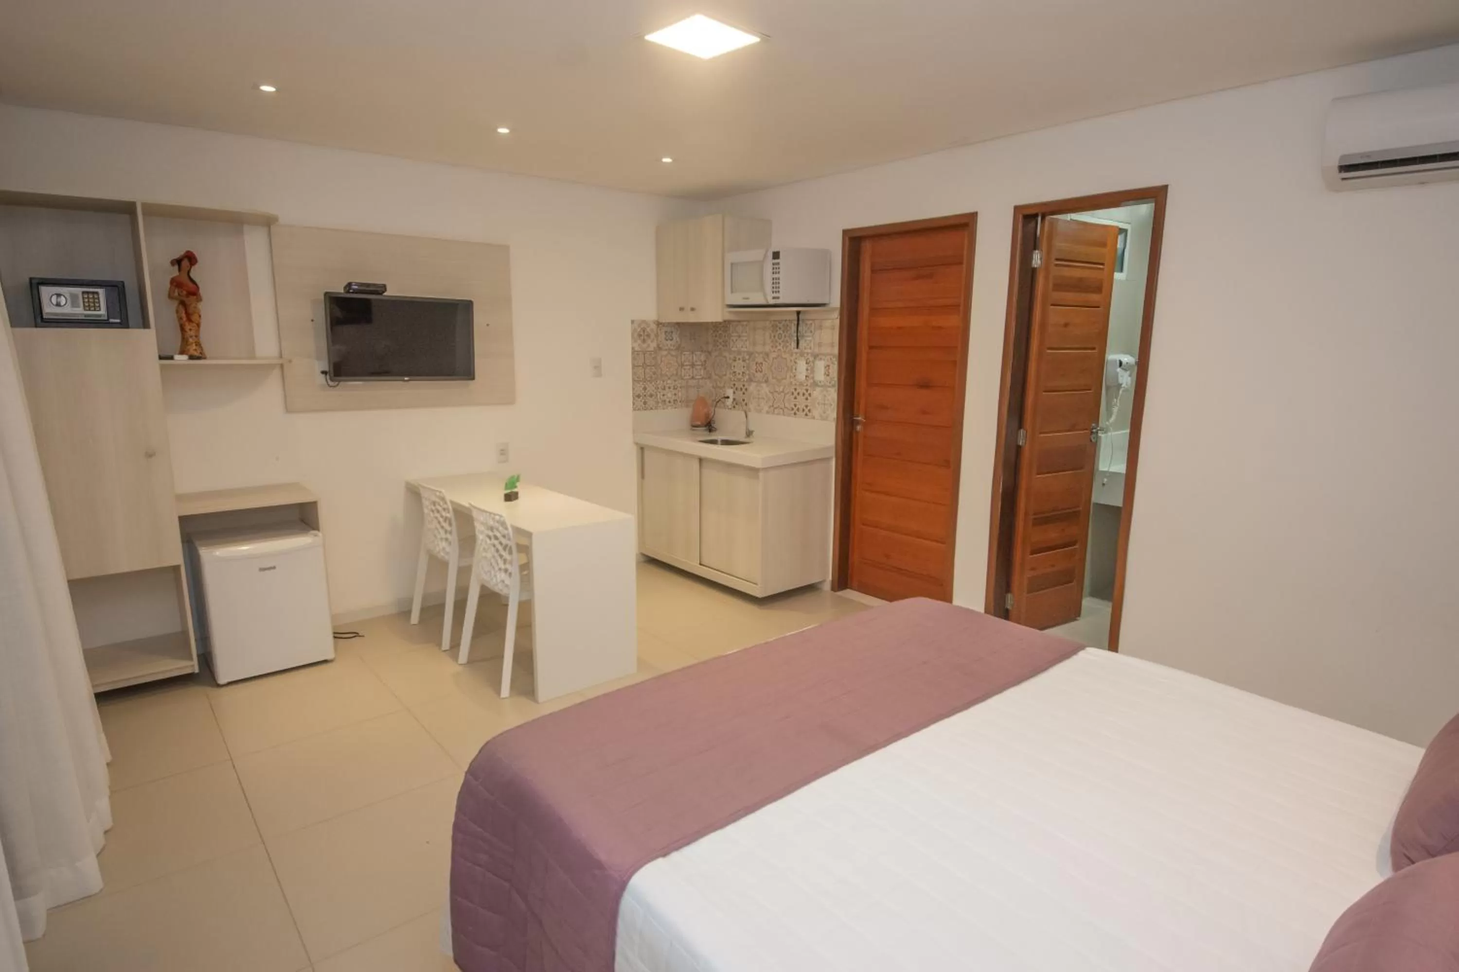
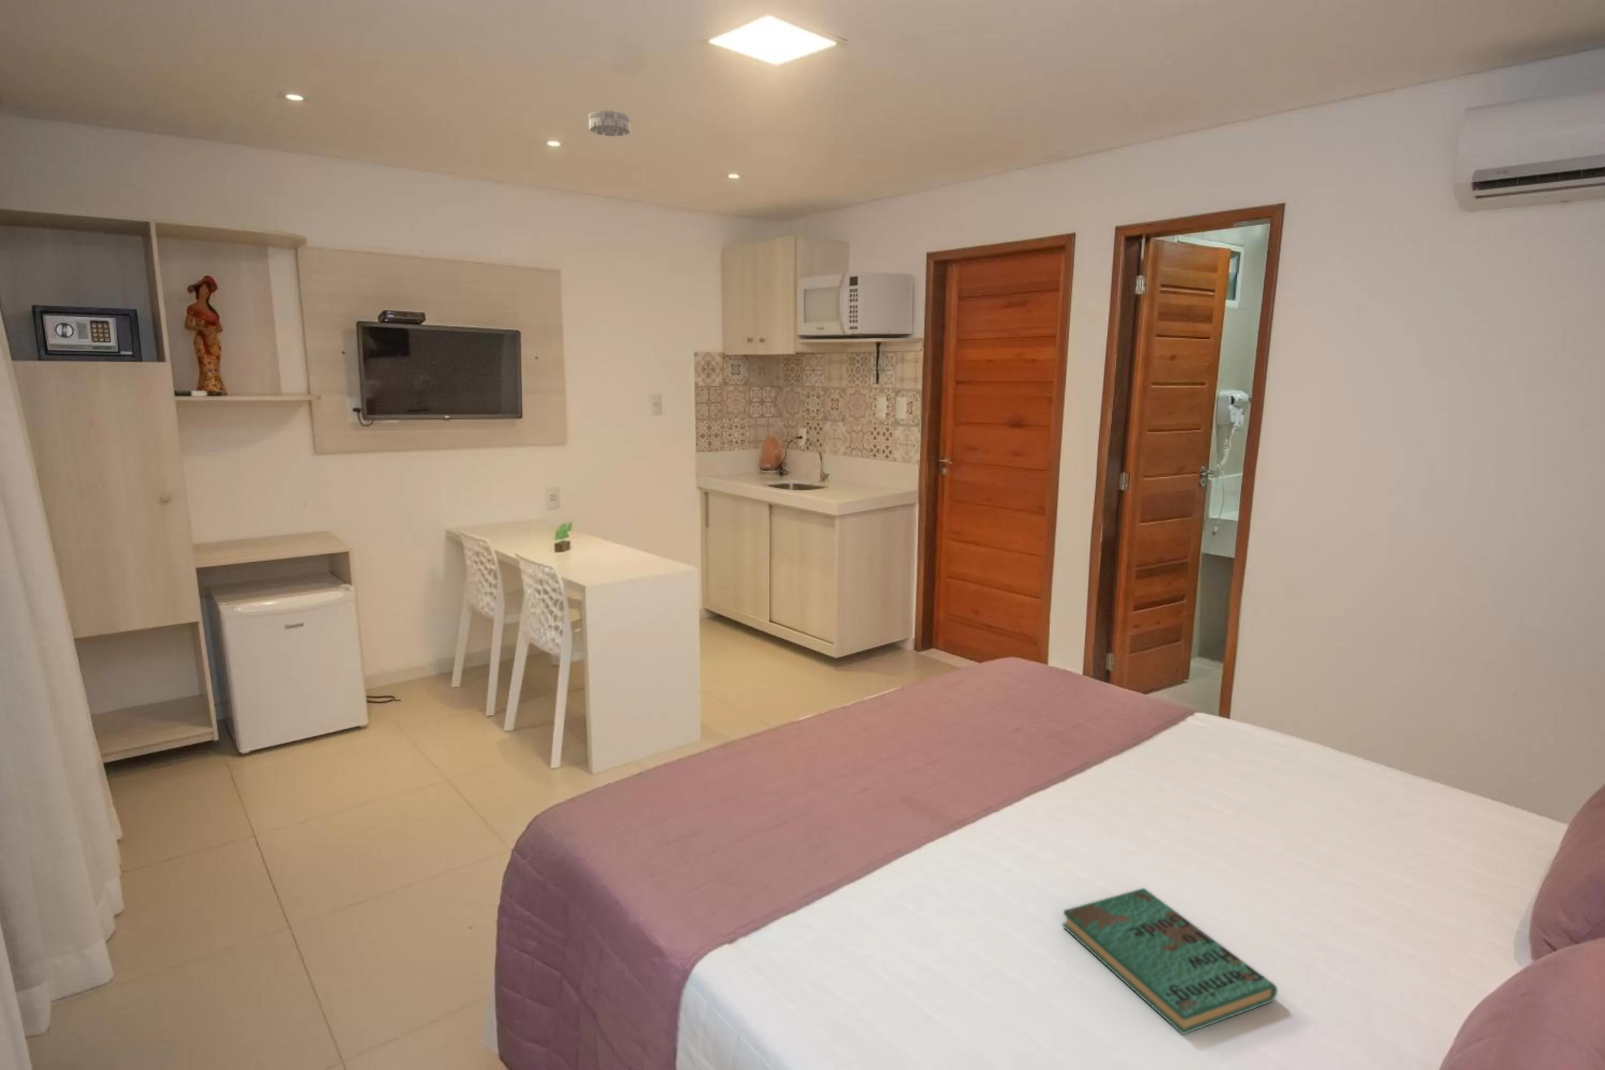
+ book [1062,887,1278,1035]
+ smoke detector [588,110,631,137]
